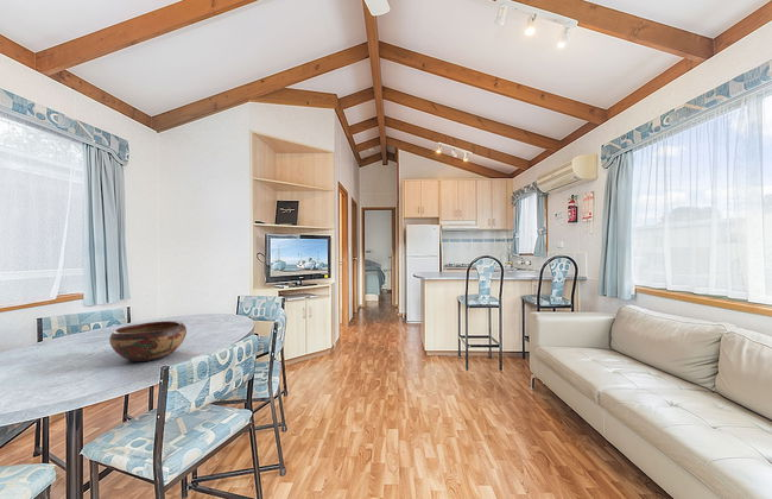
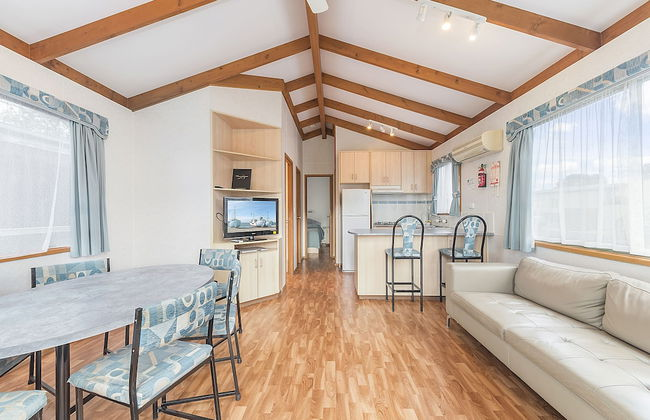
- decorative bowl [108,320,188,362]
